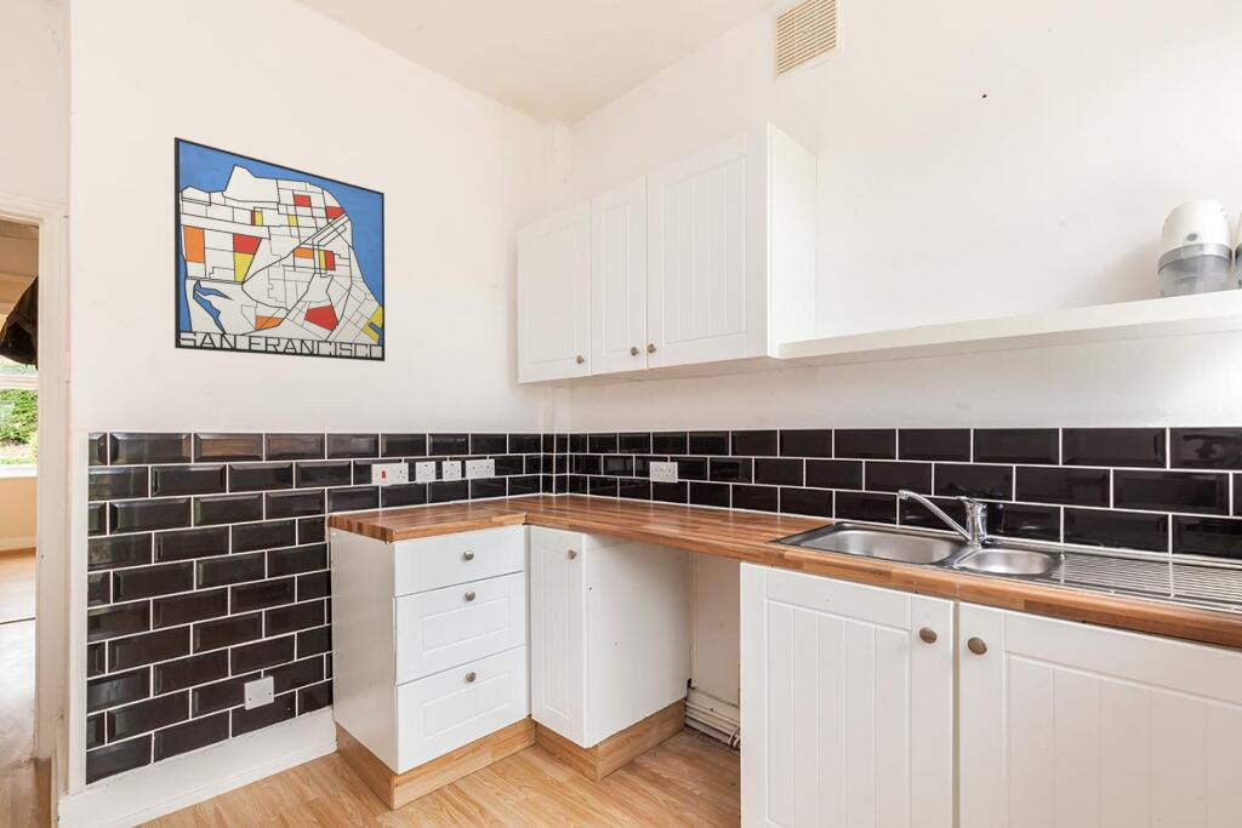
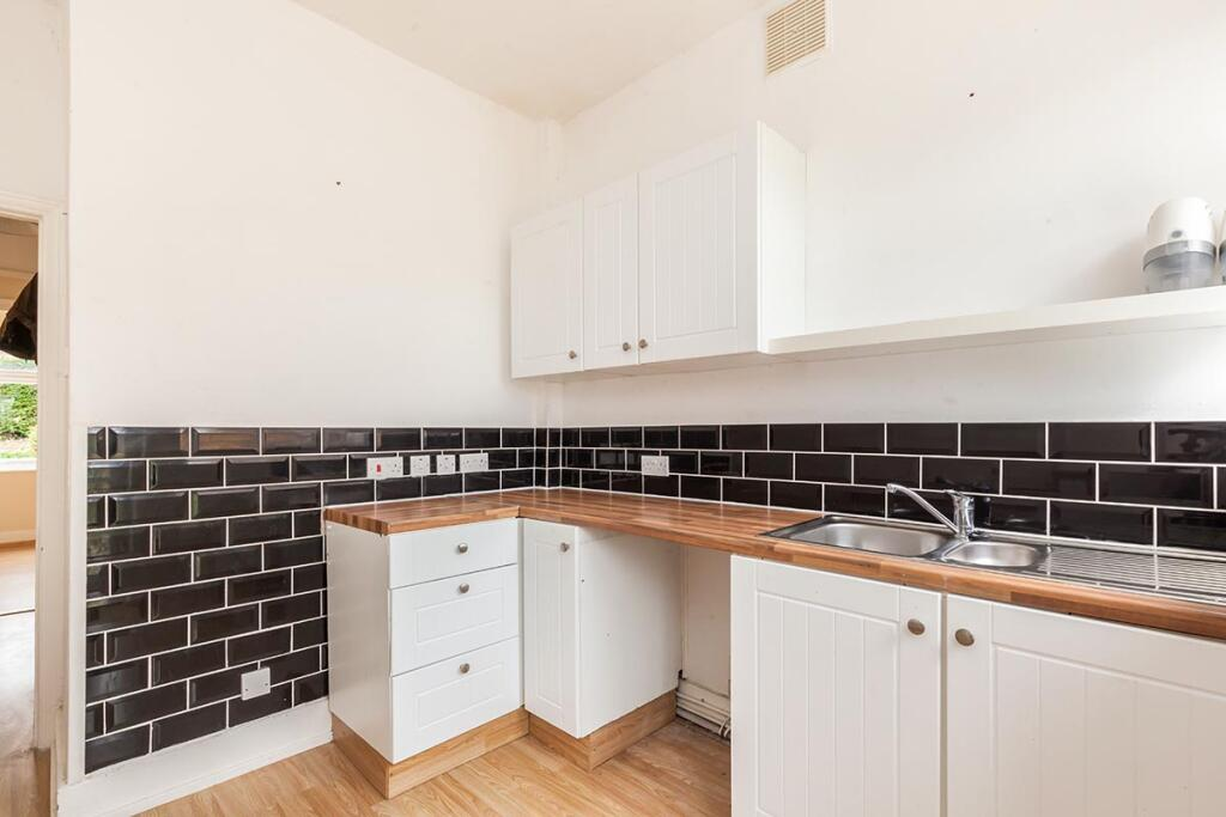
- wall art [173,136,386,362]
